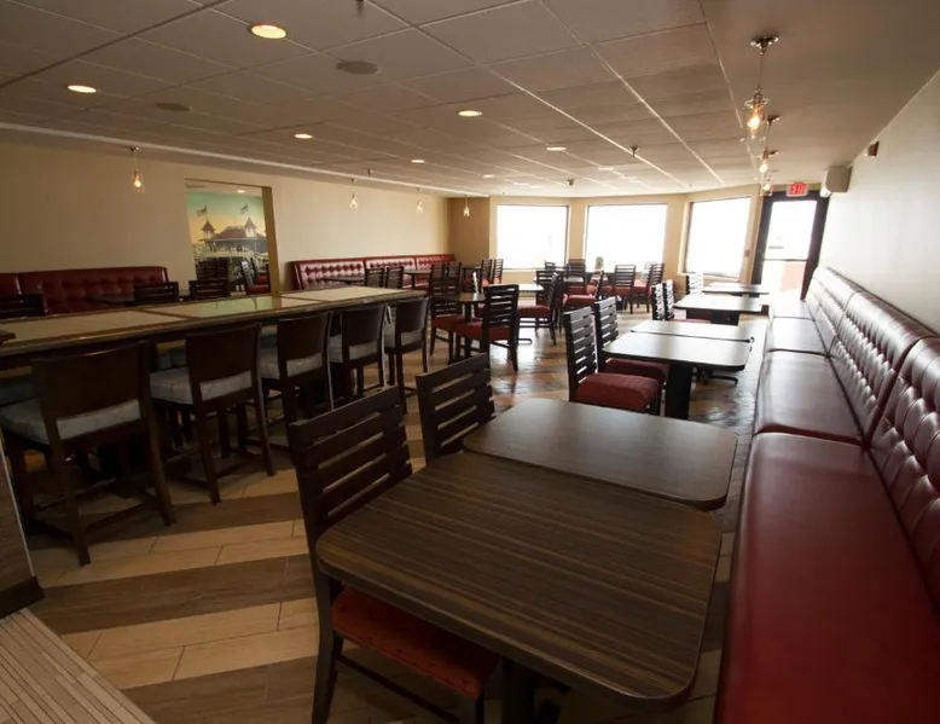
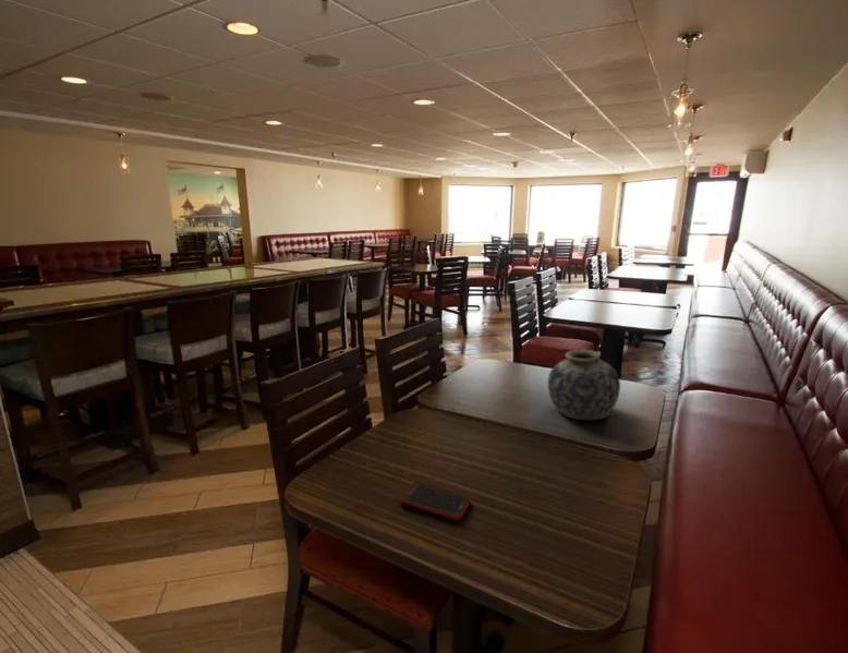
+ cell phone [399,482,472,521]
+ vase [547,349,621,422]
